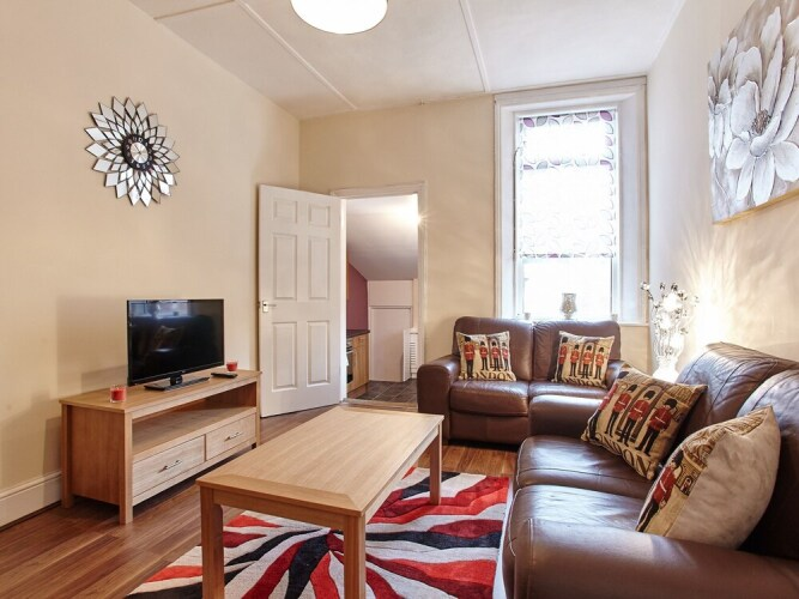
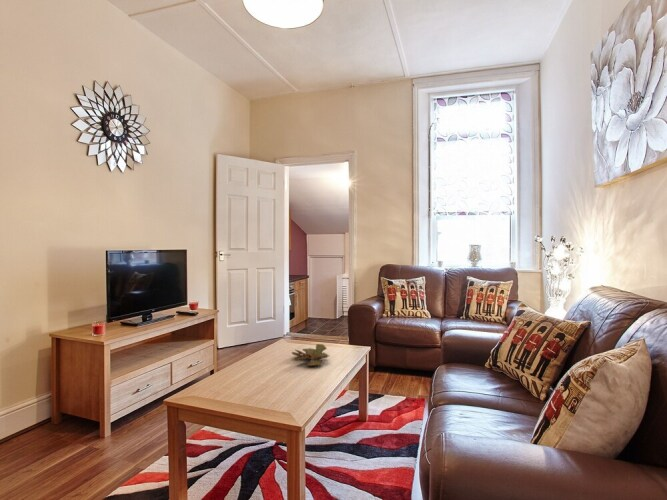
+ succulent plant [291,343,331,367]
